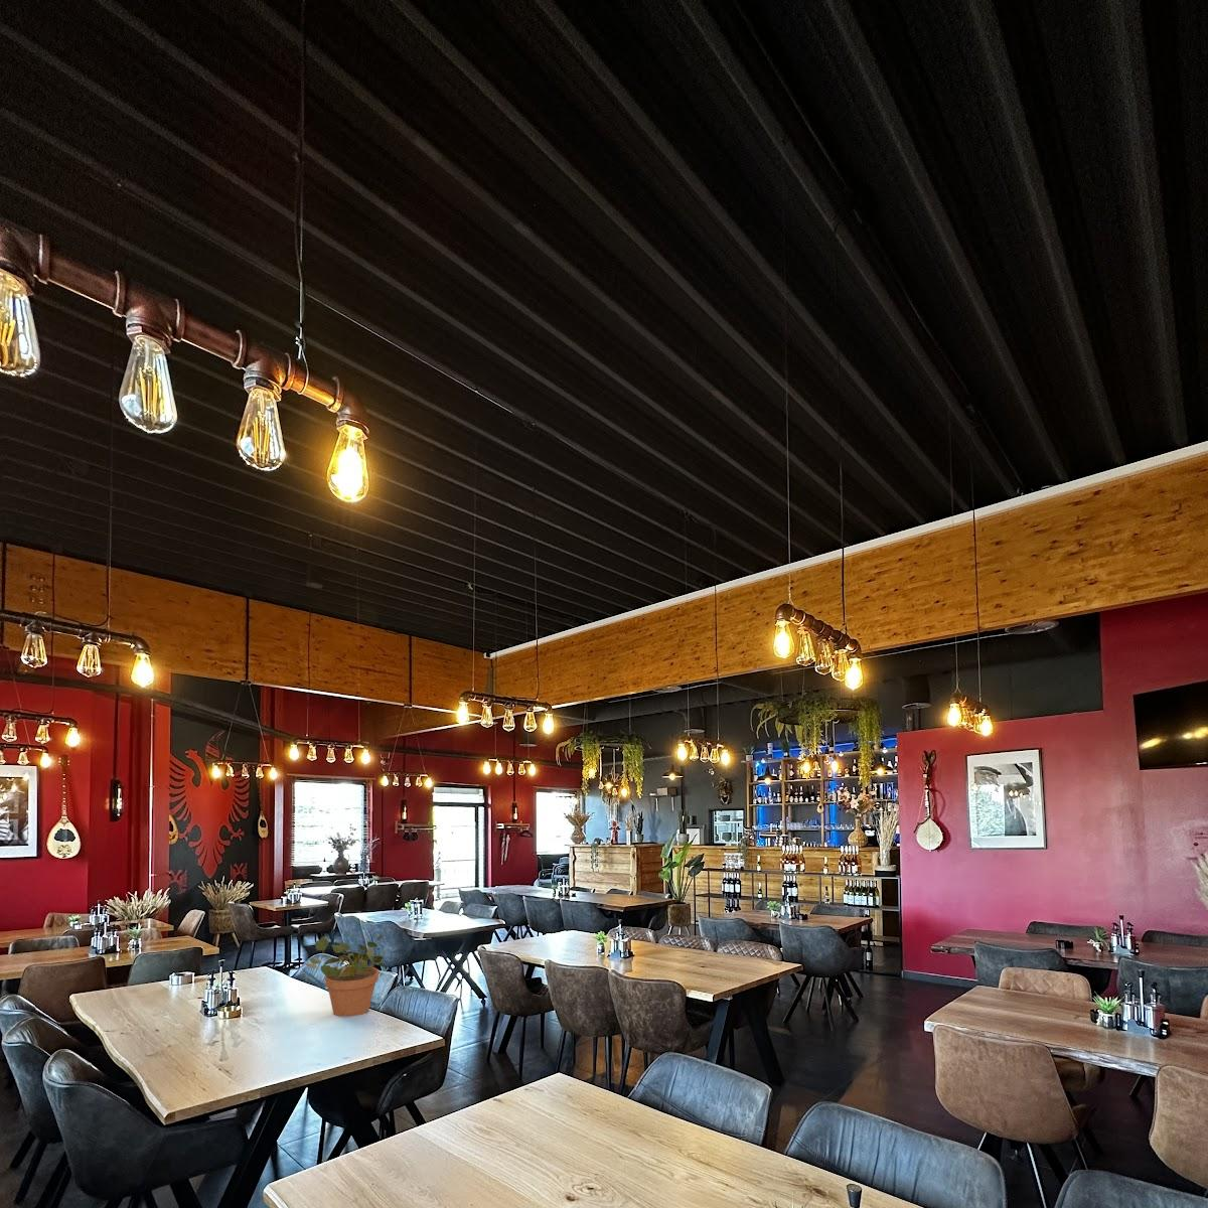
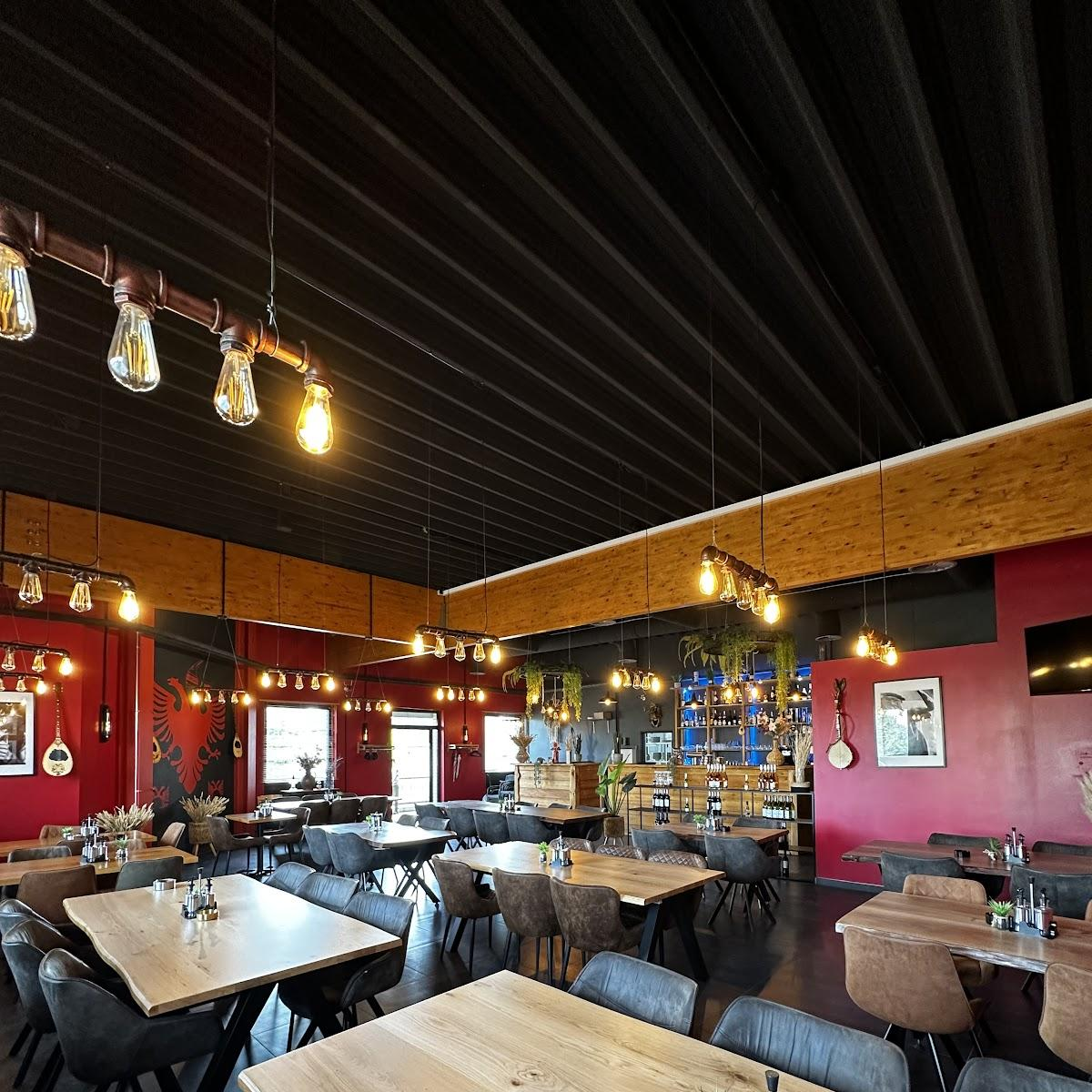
- potted plant [305,931,390,1018]
